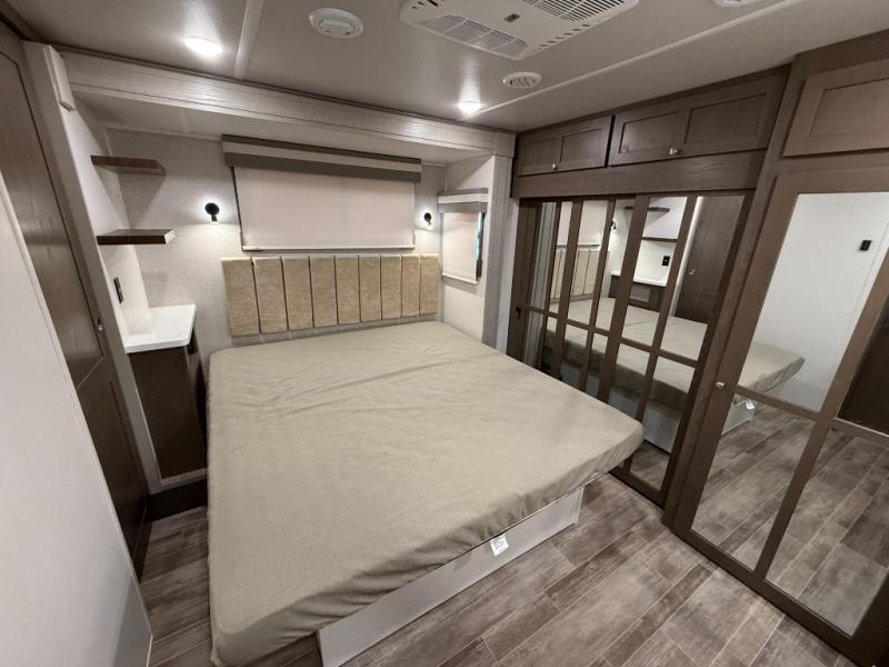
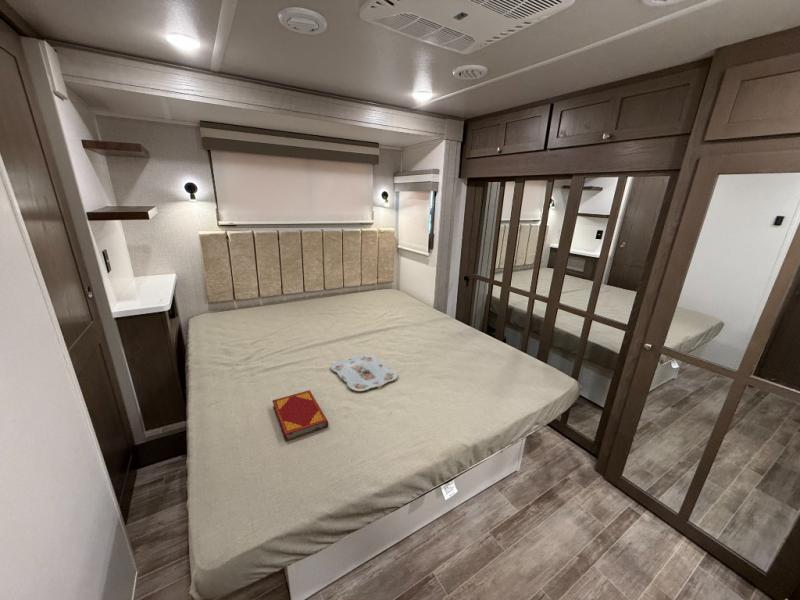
+ serving tray [330,354,398,392]
+ hardback book [272,390,329,443]
